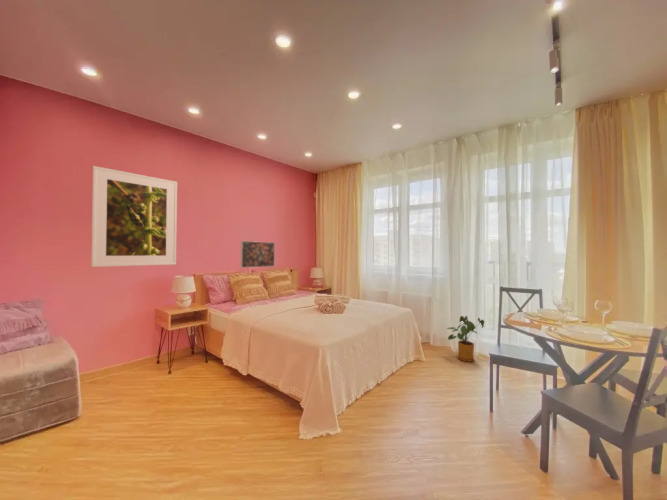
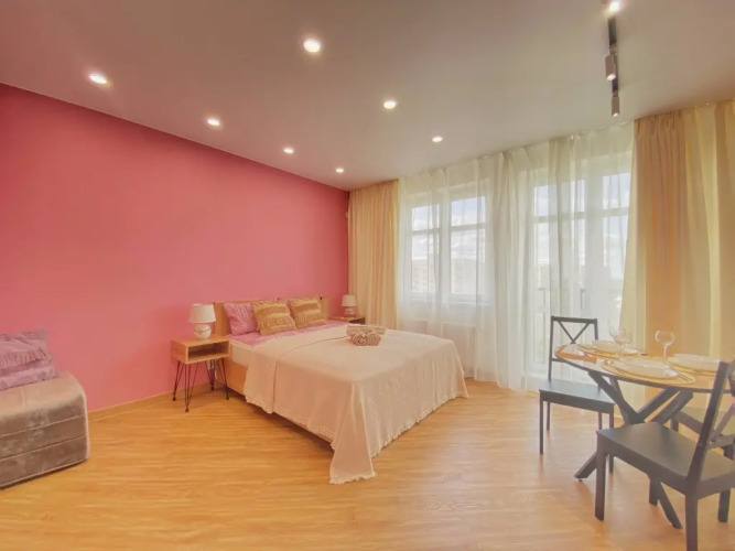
- house plant [446,315,485,363]
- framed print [240,240,276,269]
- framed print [90,165,178,268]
